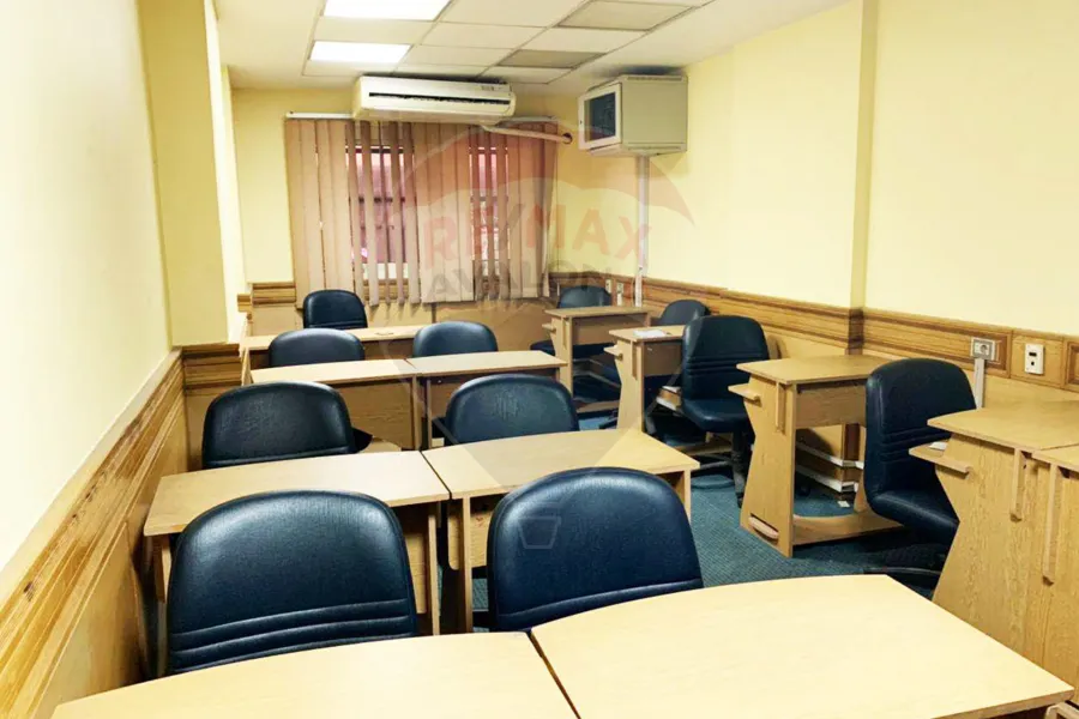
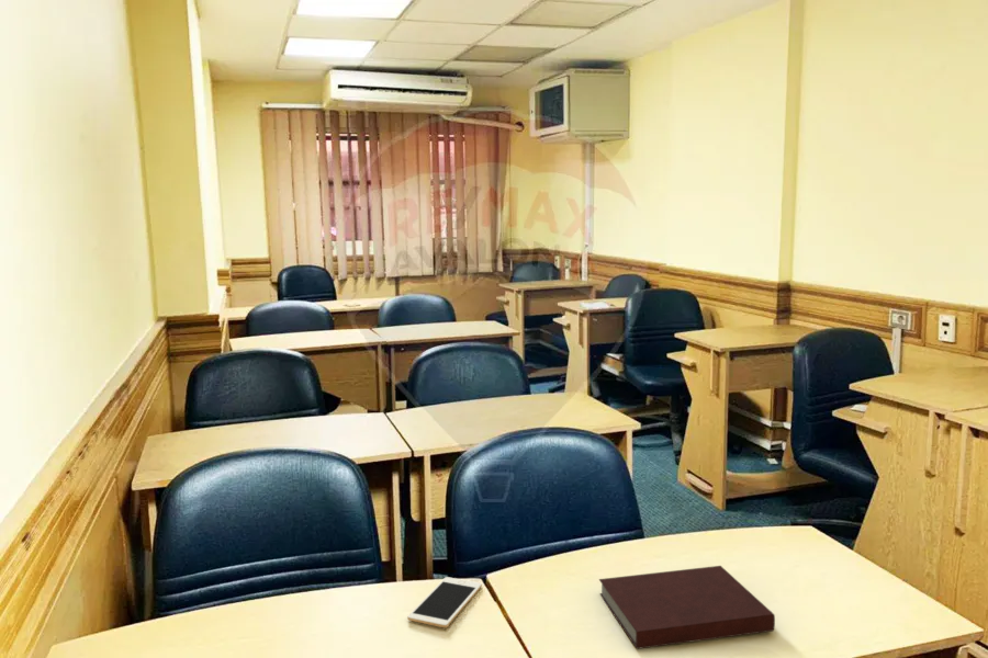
+ notebook [598,565,776,650]
+ cell phone [406,576,483,628]
